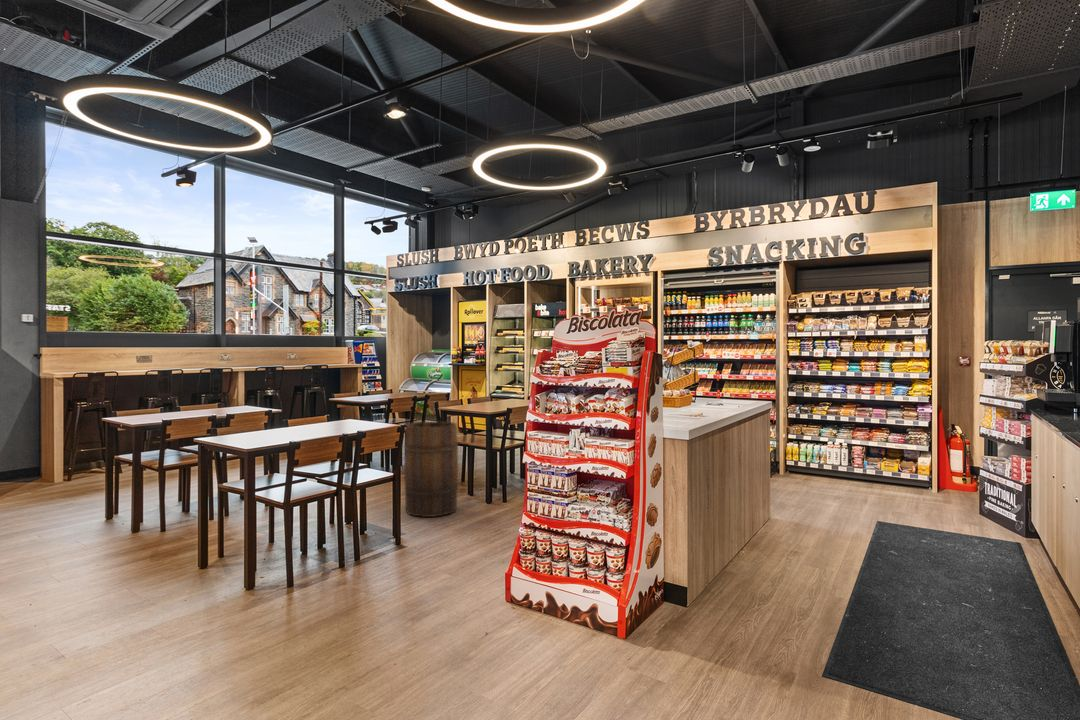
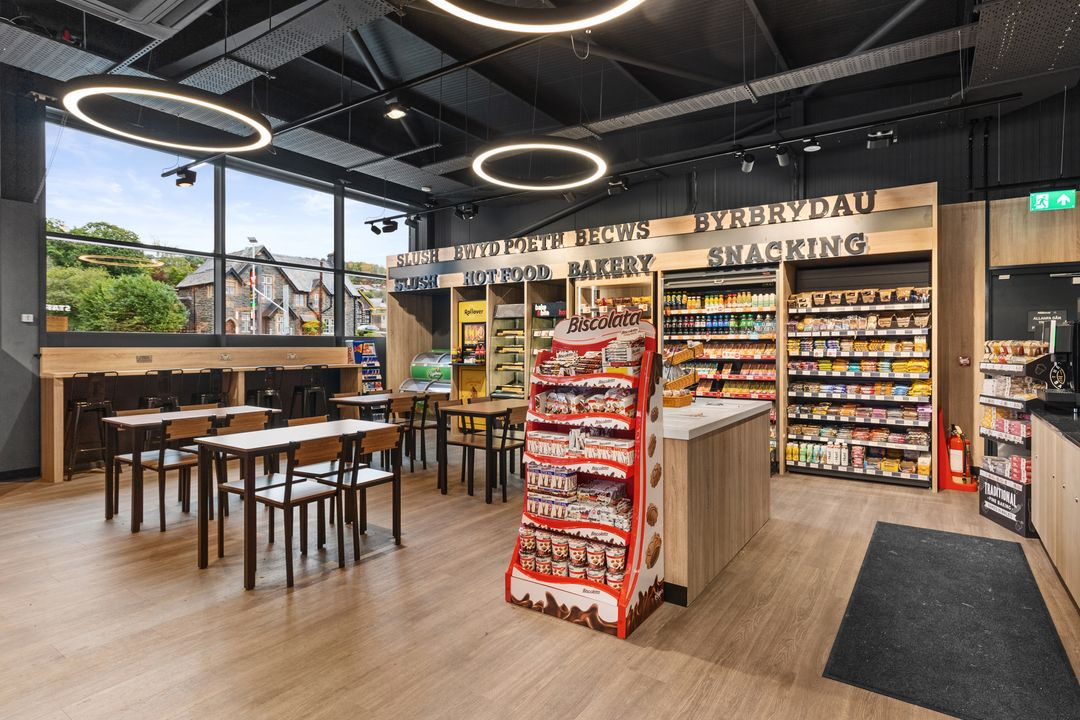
- wooden barrel [403,420,459,518]
